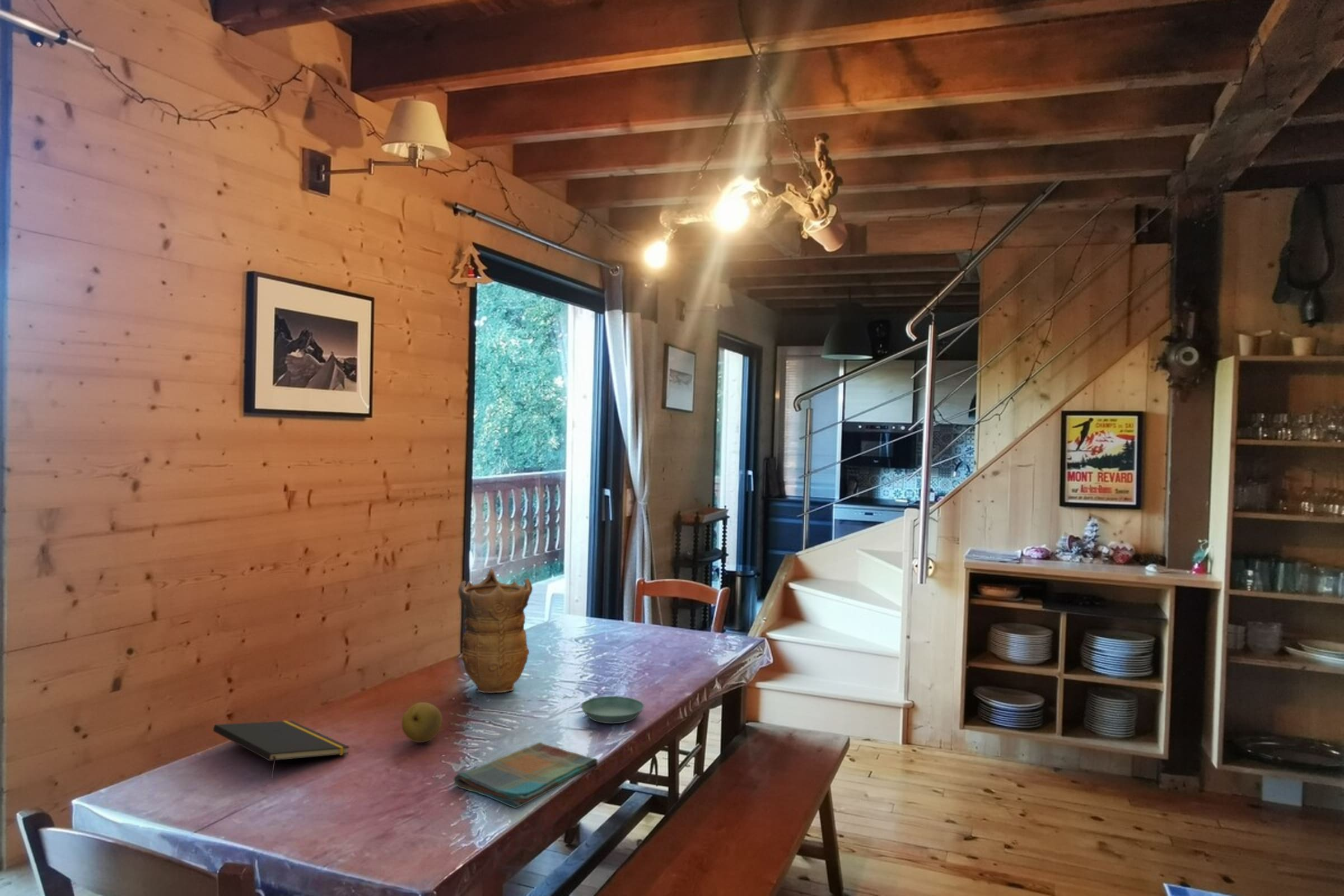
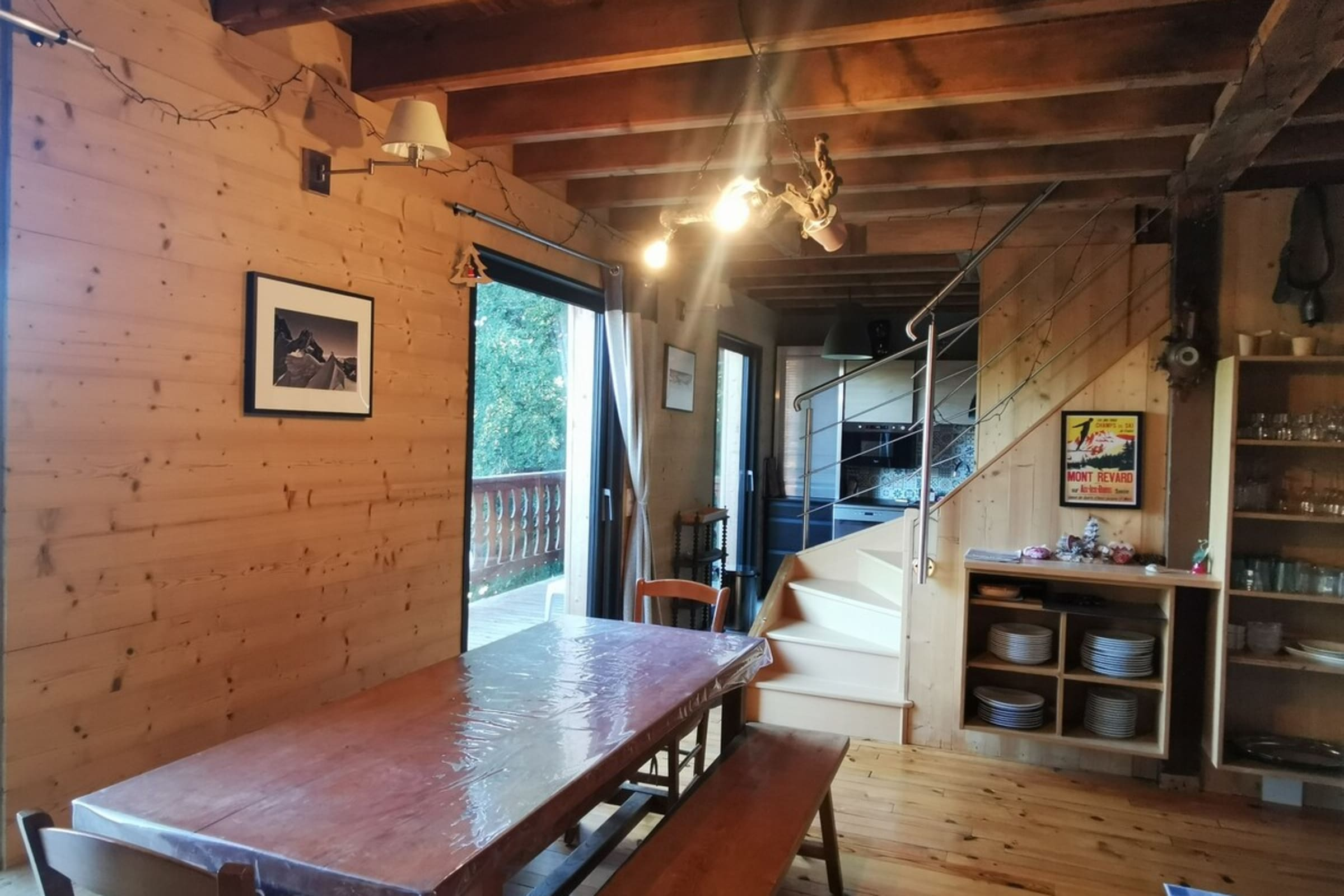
- notepad [213,720,350,780]
- saucer [580,696,645,724]
- dish towel [453,741,599,809]
- vase [458,568,533,694]
- fruit [401,702,442,743]
